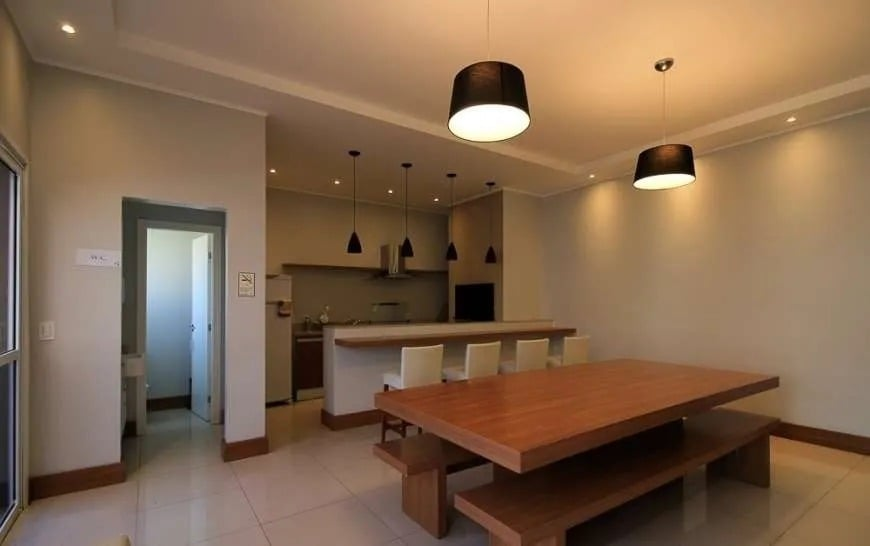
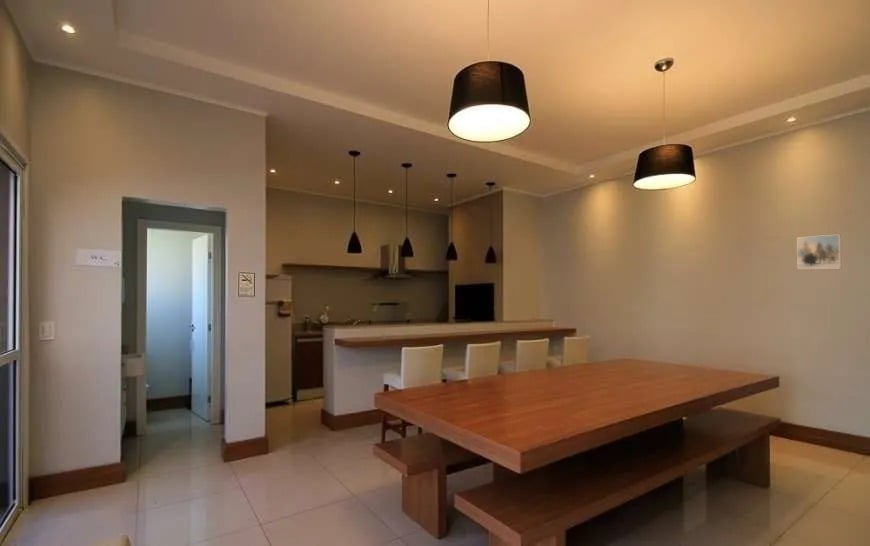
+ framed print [796,233,842,270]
